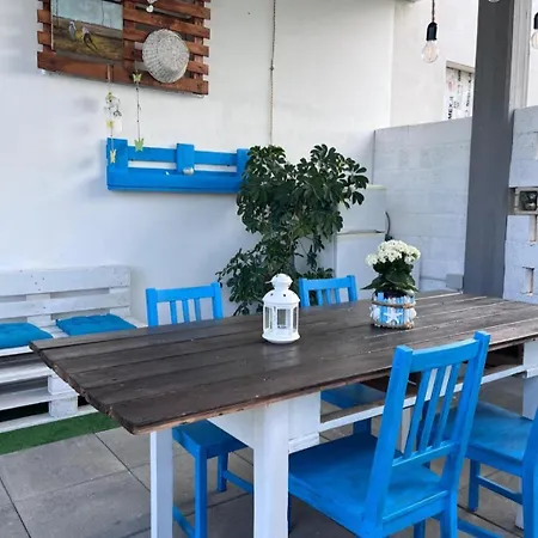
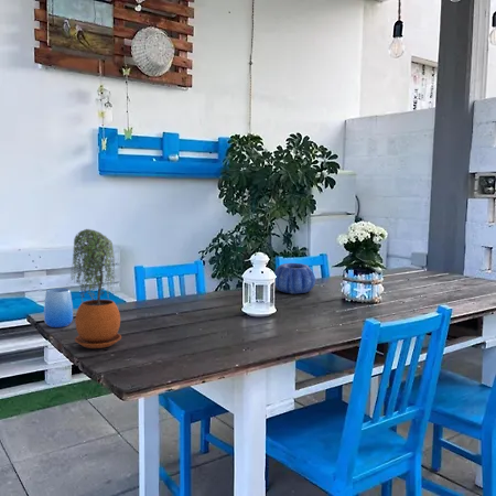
+ potted plant [69,228,122,349]
+ cup [43,288,74,328]
+ decorative bowl [273,262,316,295]
